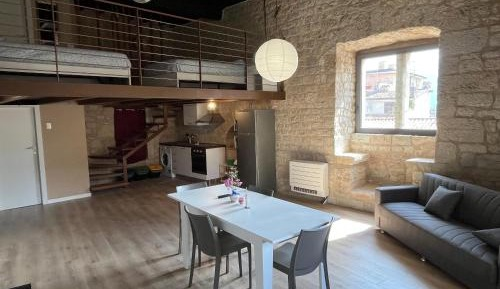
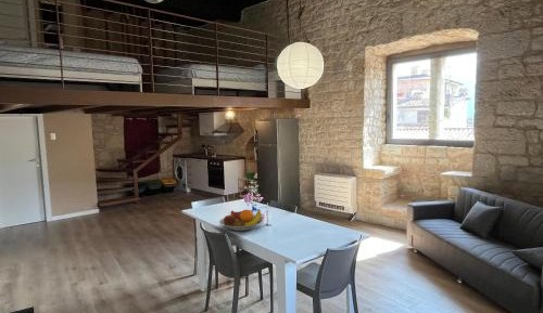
+ fruit bowl [218,209,264,232]
